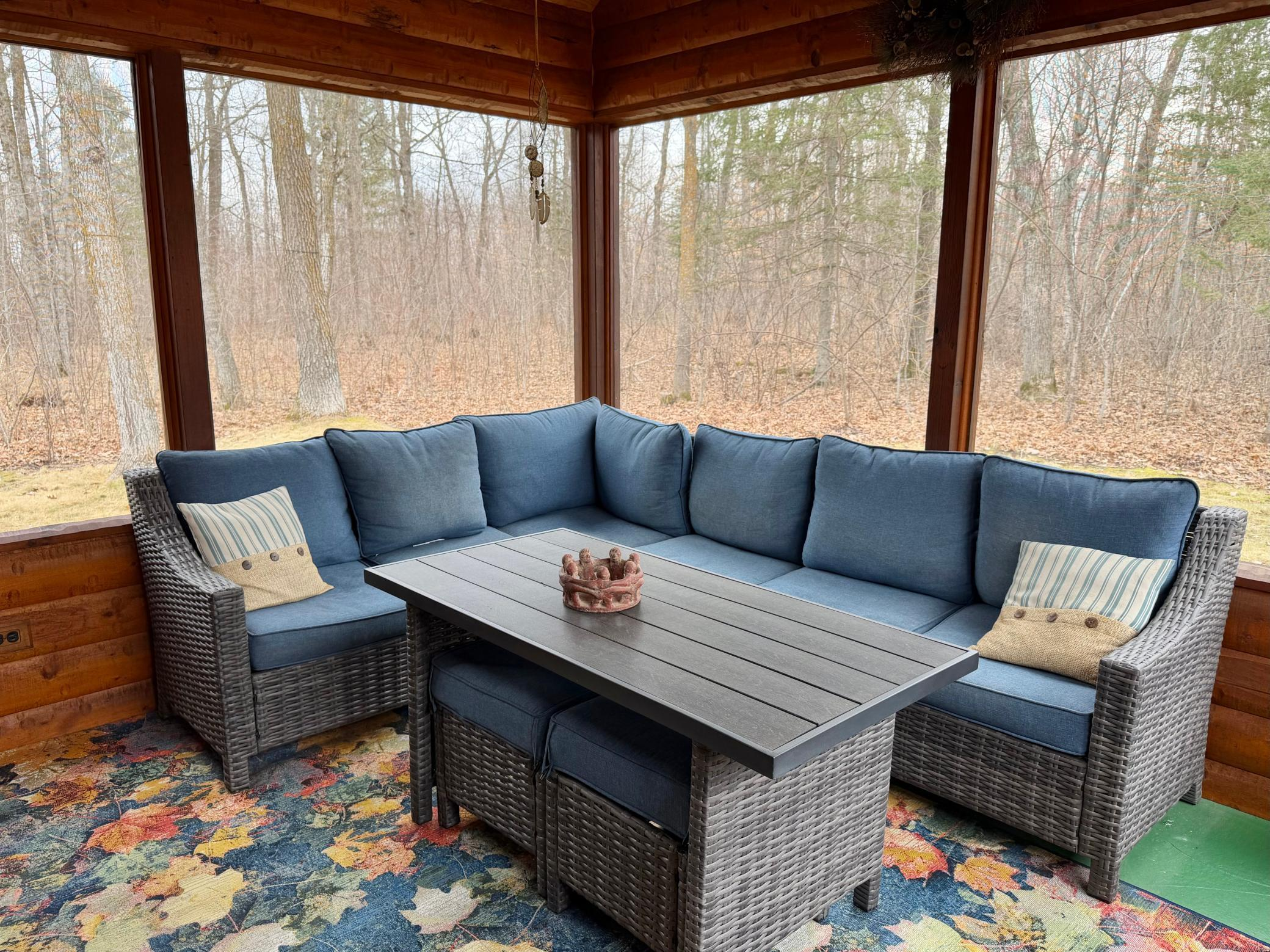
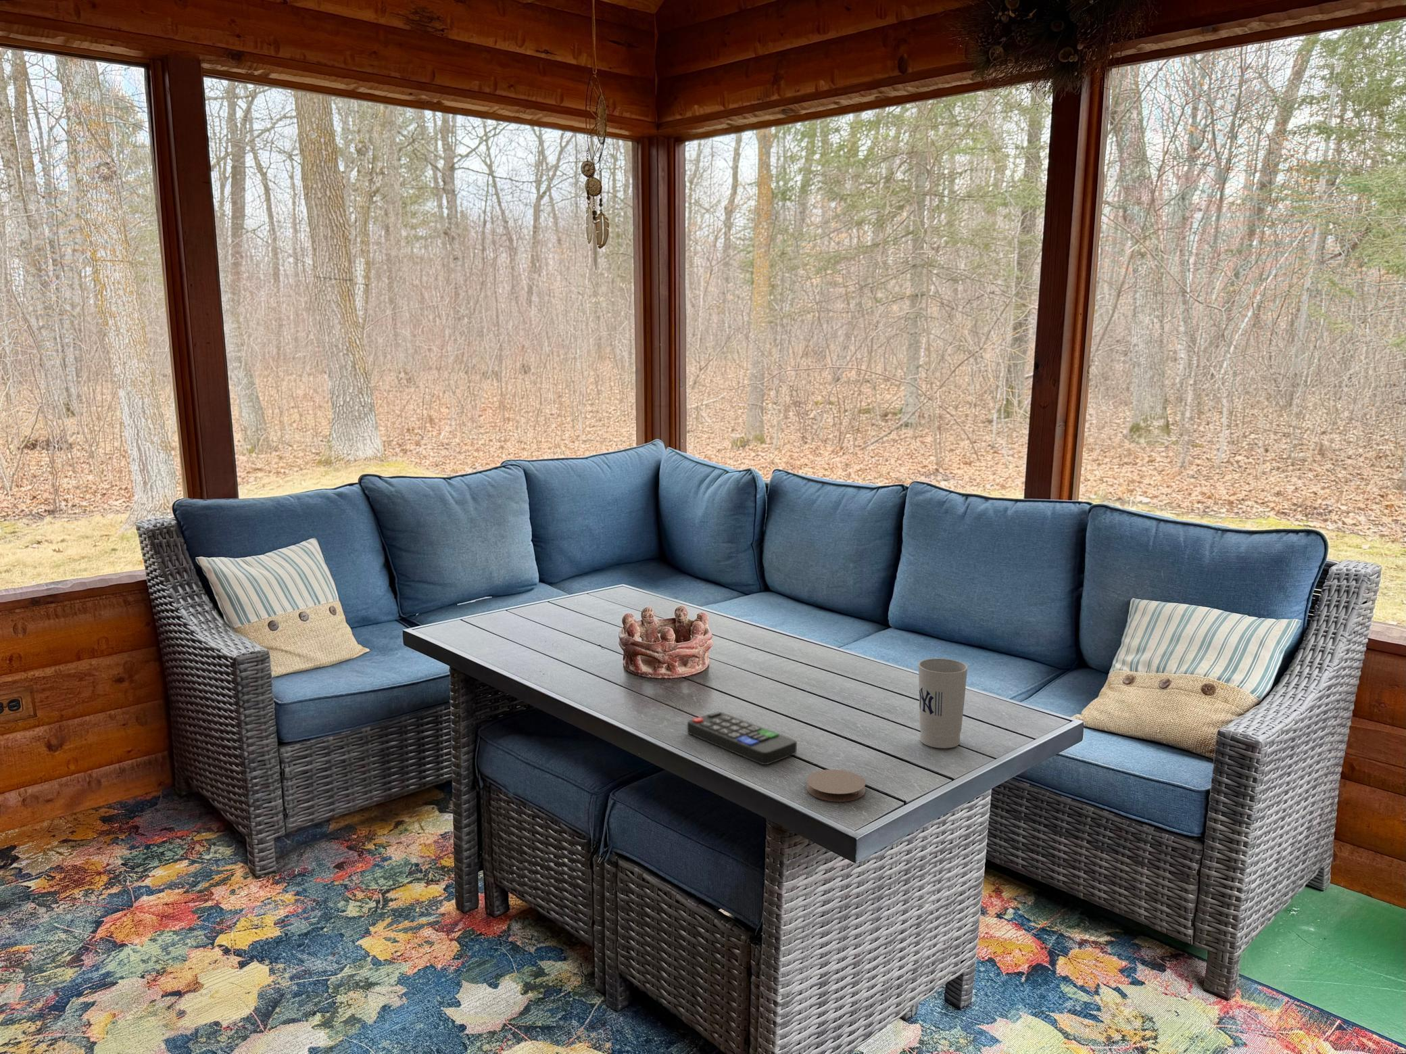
+ coaster [806,768,867,803]
+ cup [918,658,969,750]
+ remote control [686,711,797,765]
